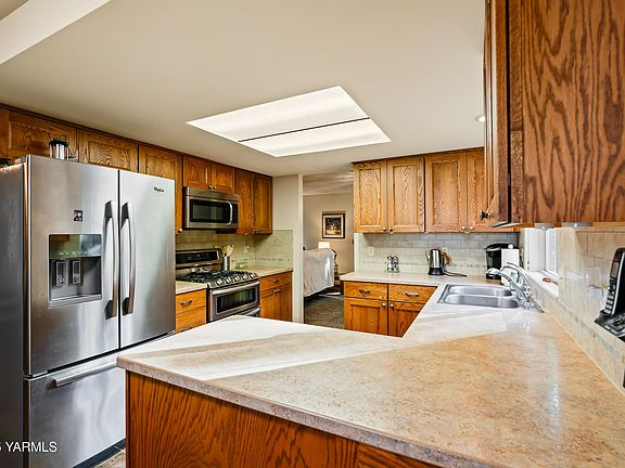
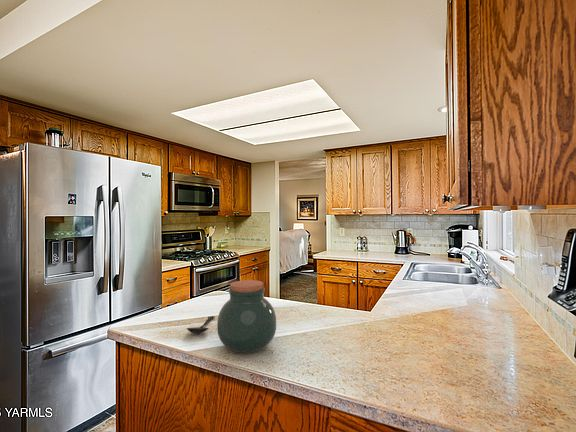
+ spoon [186,315,216,335]
+ jar [216,279,277,354]
